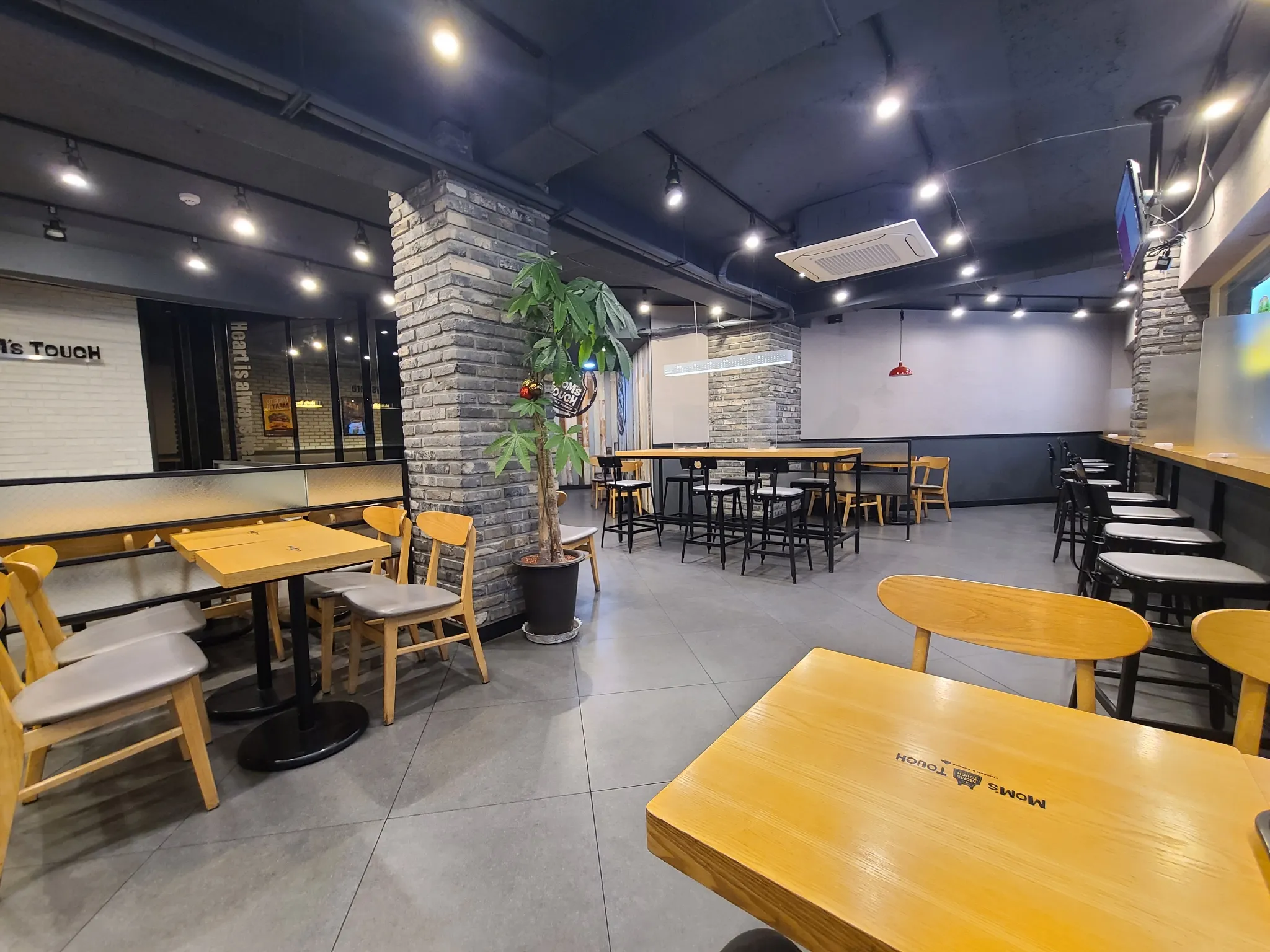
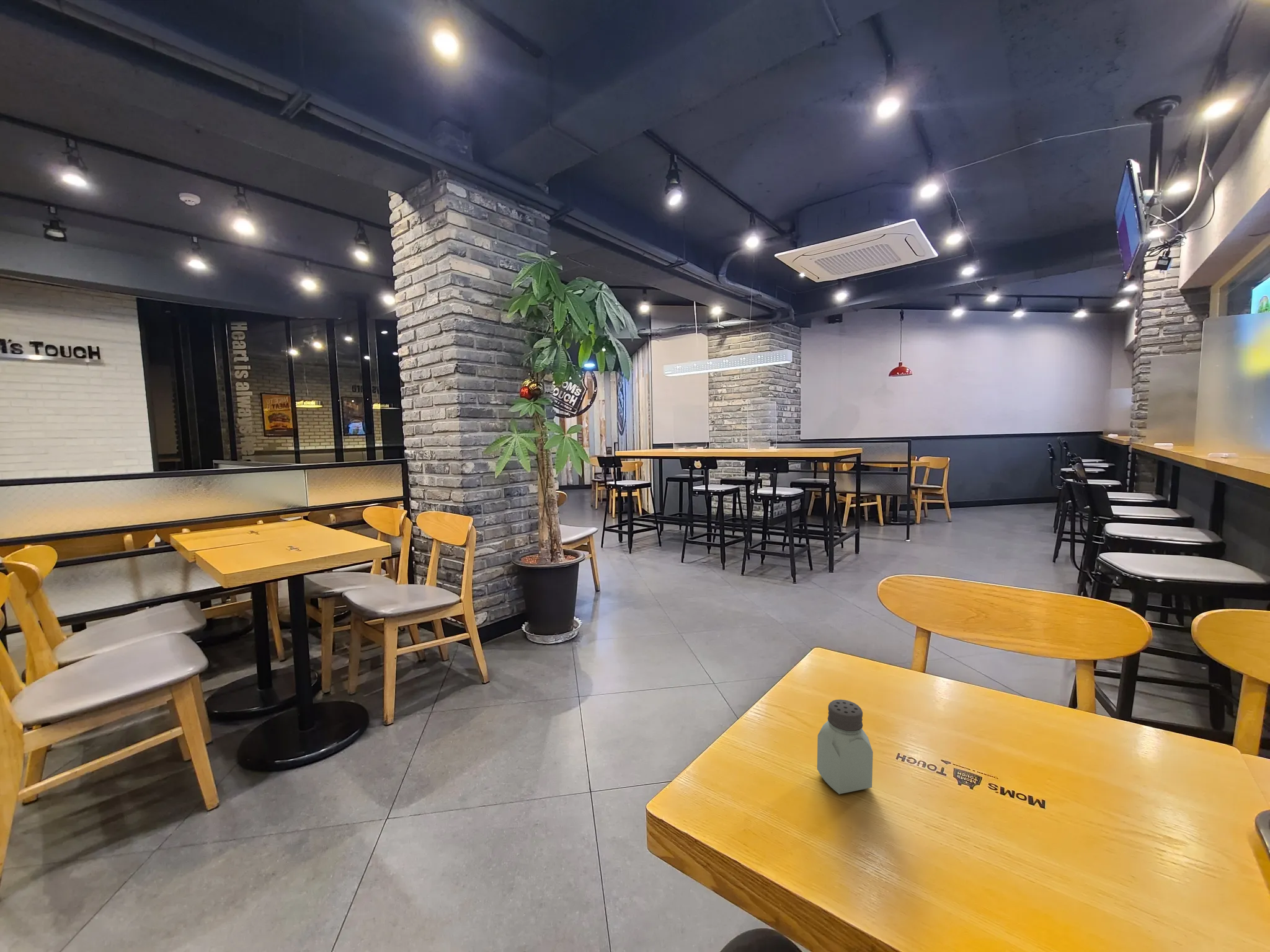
+ saltshaker [817,699,874,795]
